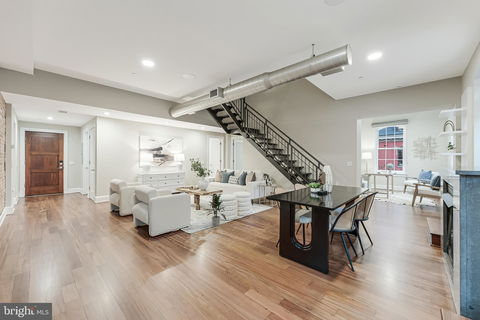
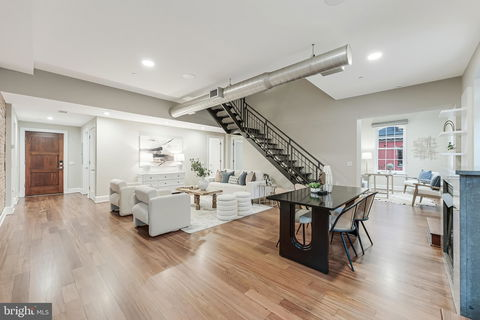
- indoor plant [203,193,227,227]
